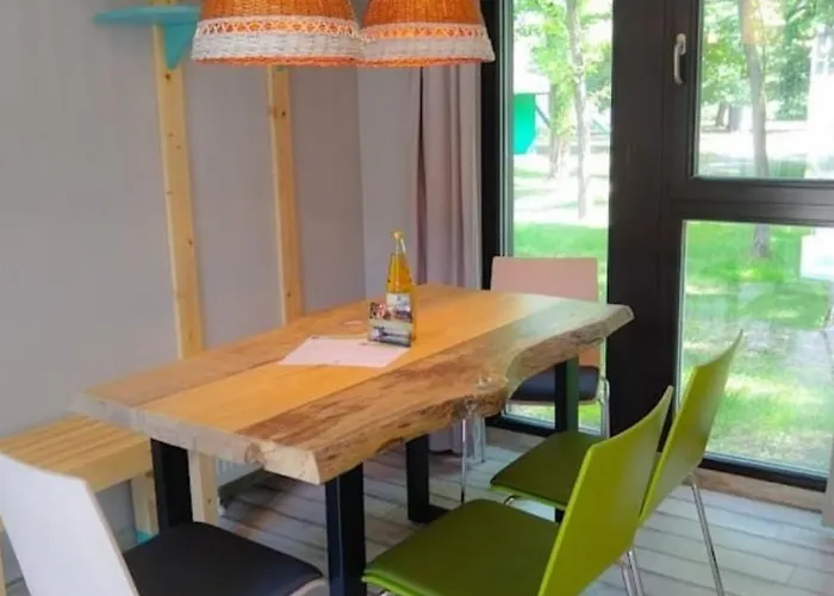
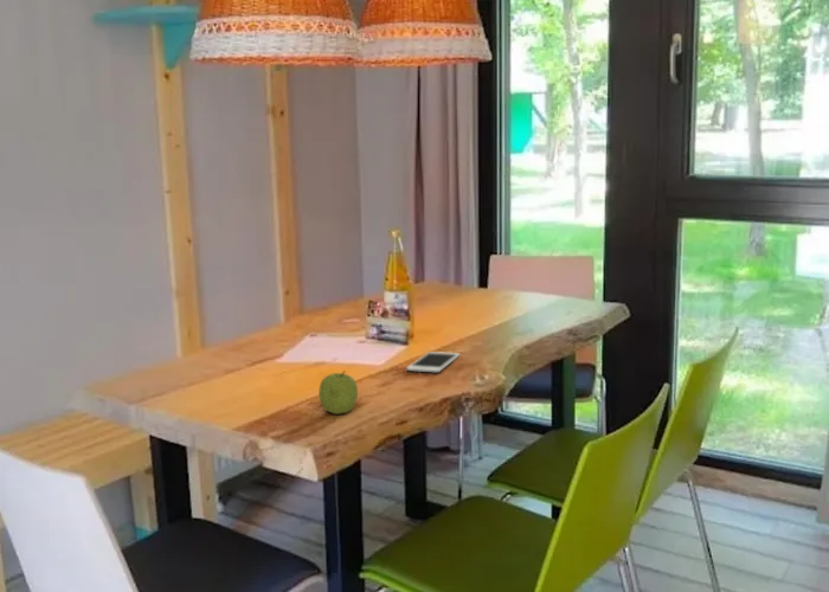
+ fruit [317,369,359,416]
+ cell phone [405,350,461,373]
